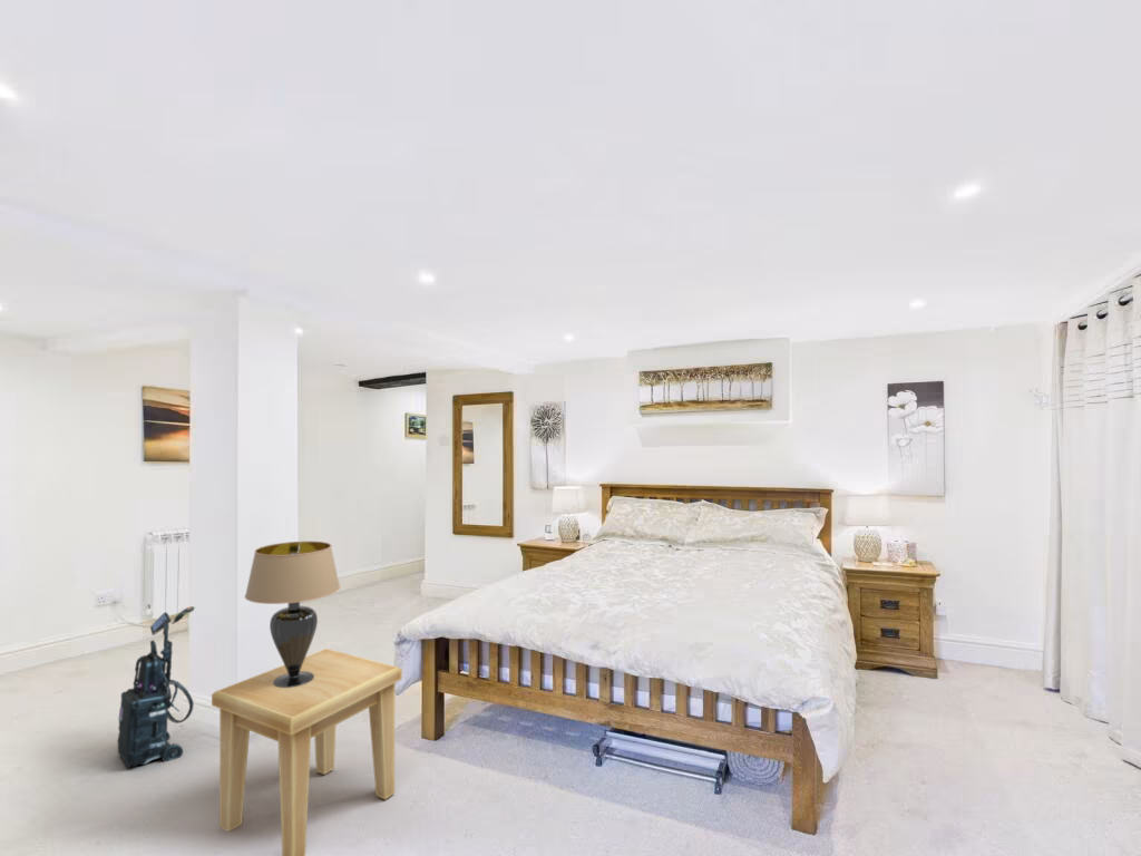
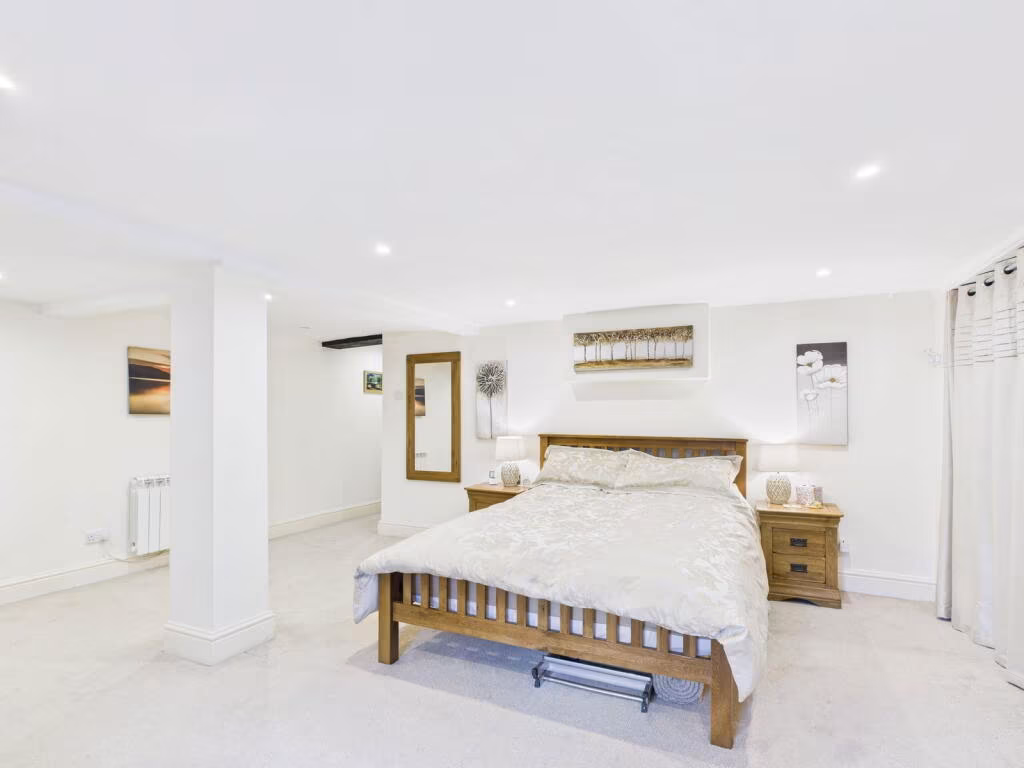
- table lamp [244,541,341,688]
- vacuum cleaner [117,605,196,768]
- side table [211,648,403,856]
